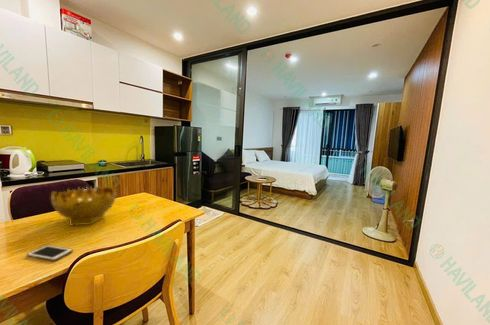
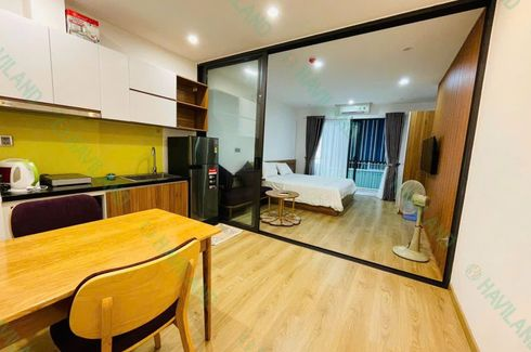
- cell phone [26,244,74,262]
- decorative bowl [50,184,118,227]
